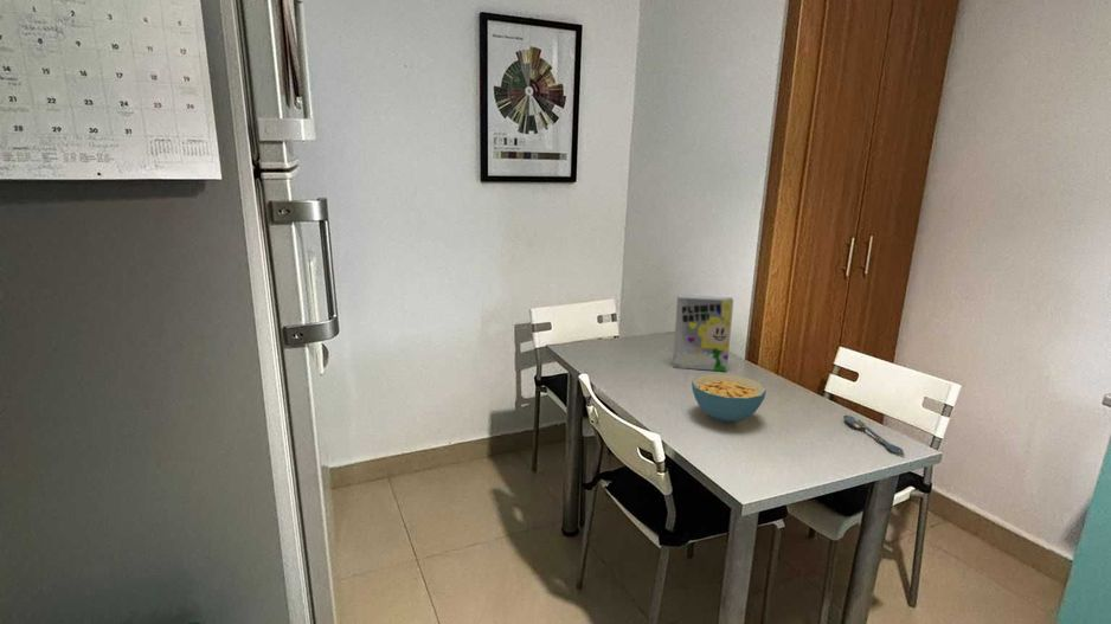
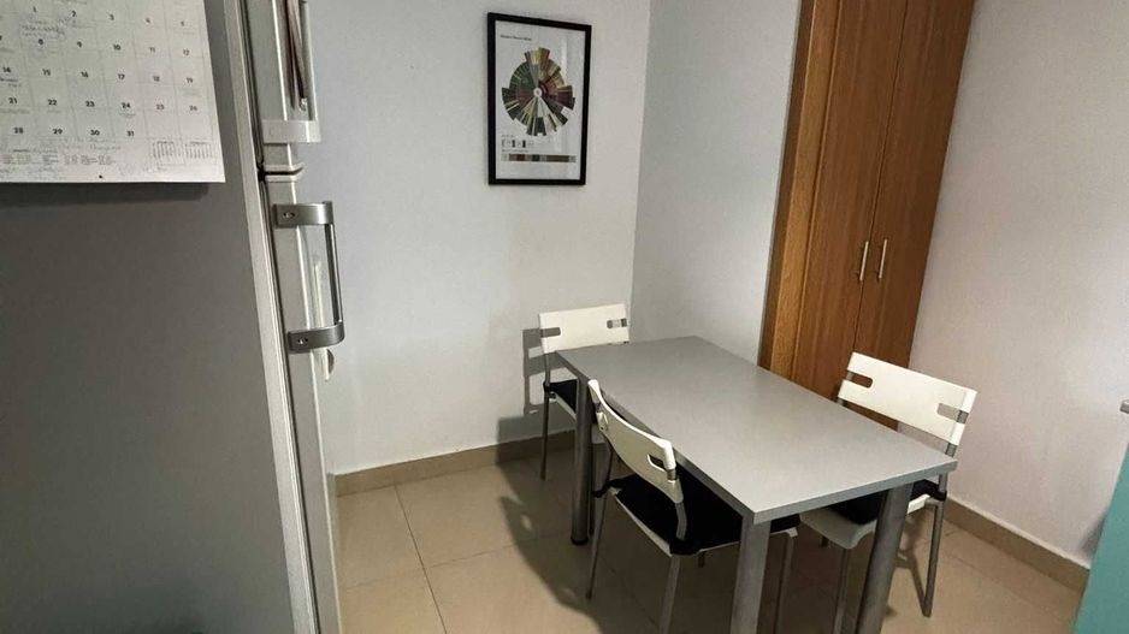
- cereal box [672,294,734,372]
- cereal bowl [691,373,768,424]
- spoon [842,414,906,456]
